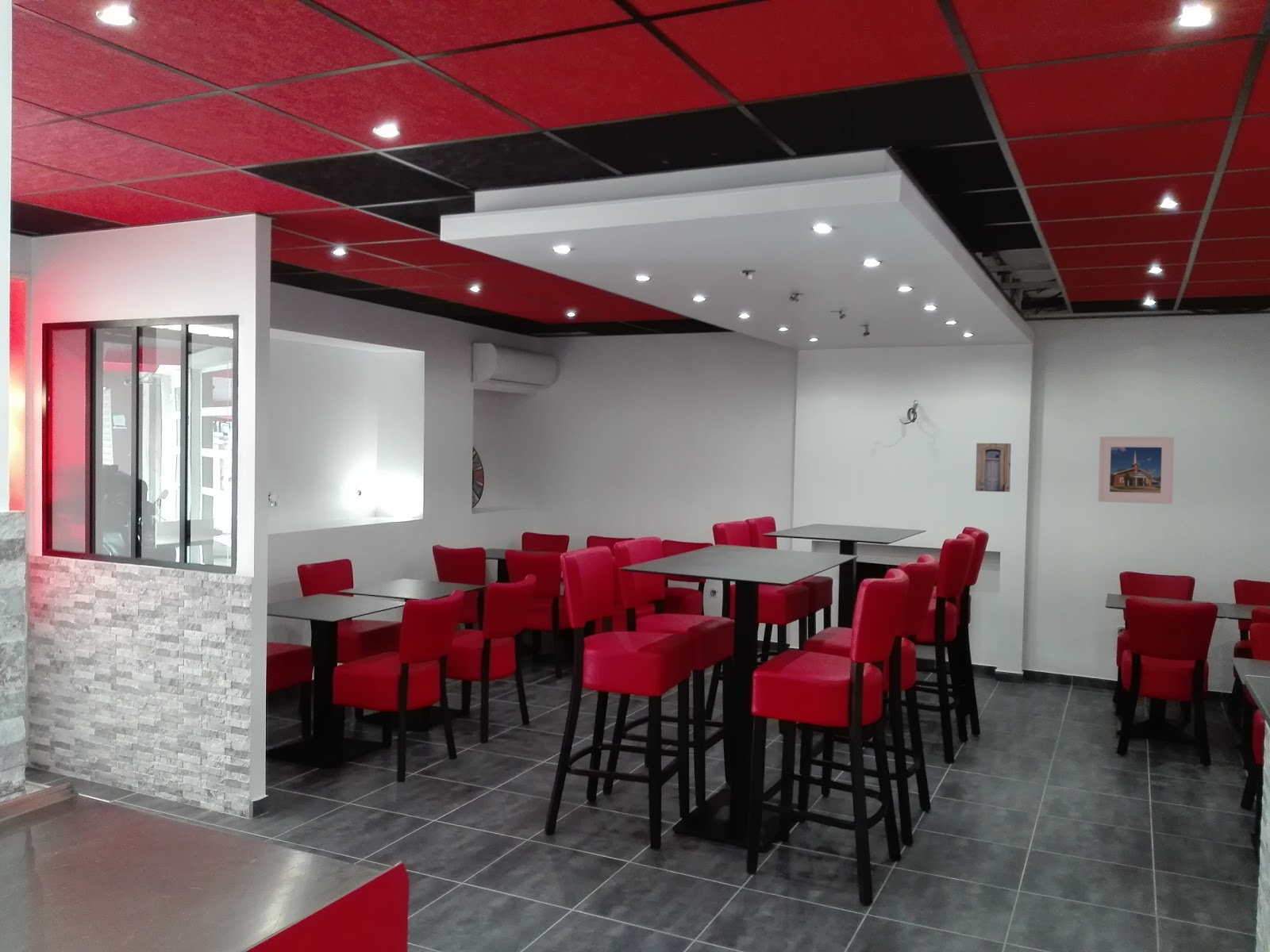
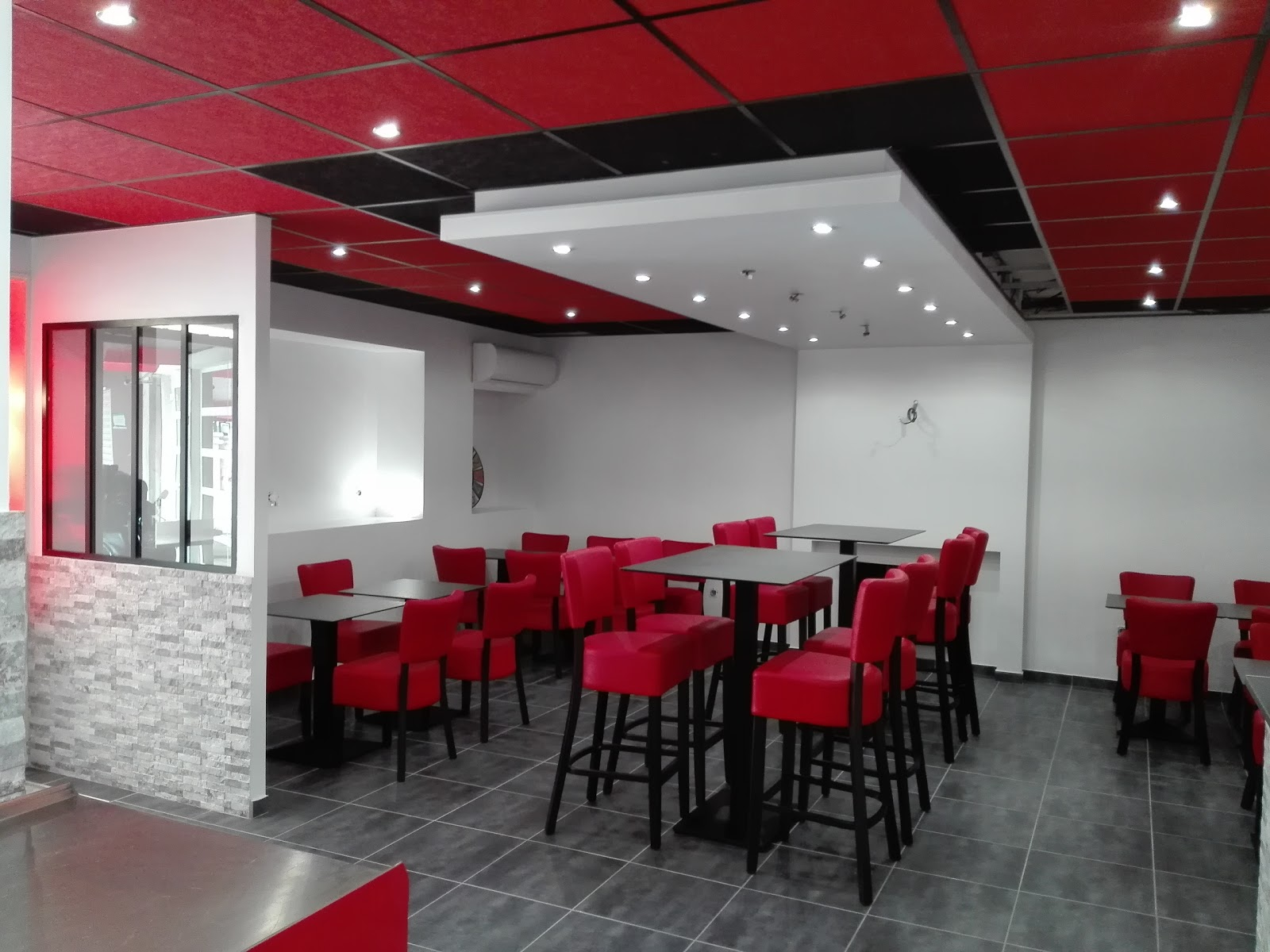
- wall art [975,443,1012,493]
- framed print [1098,436,1175,505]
